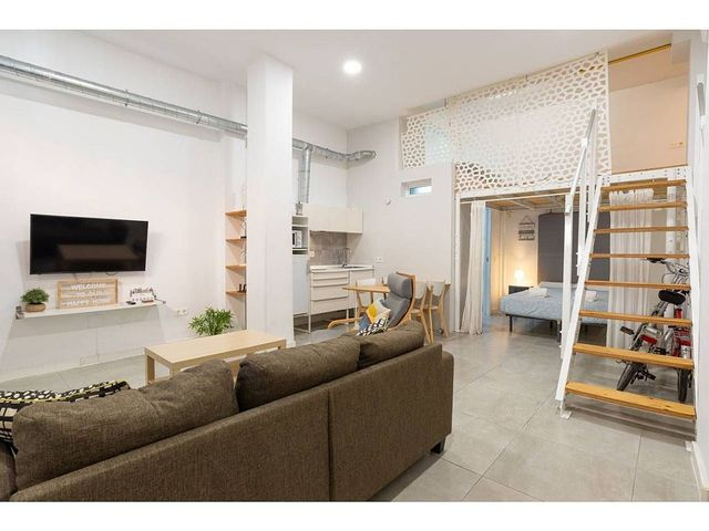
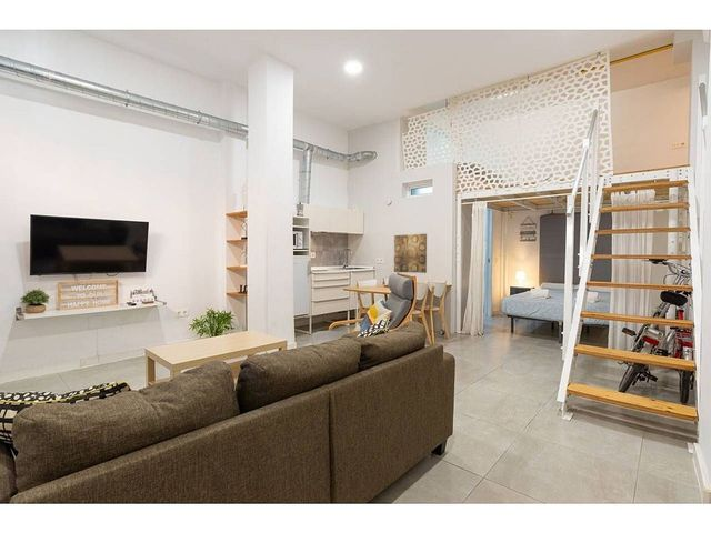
+ wall art [393,233,428,274]
